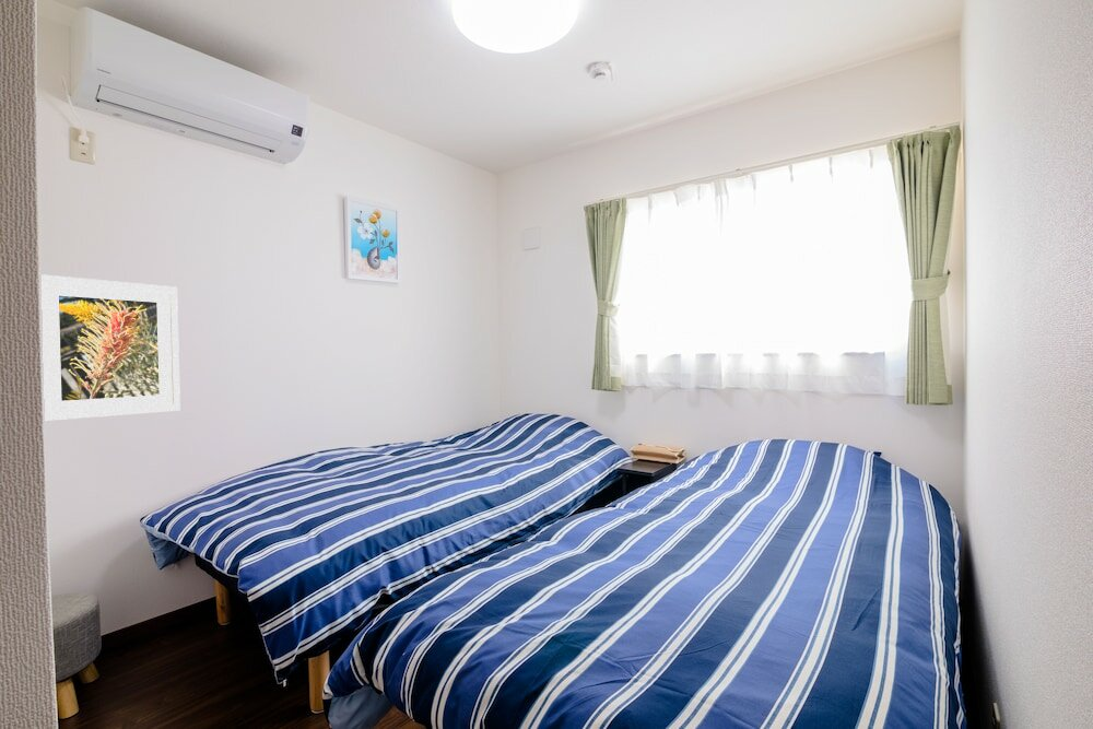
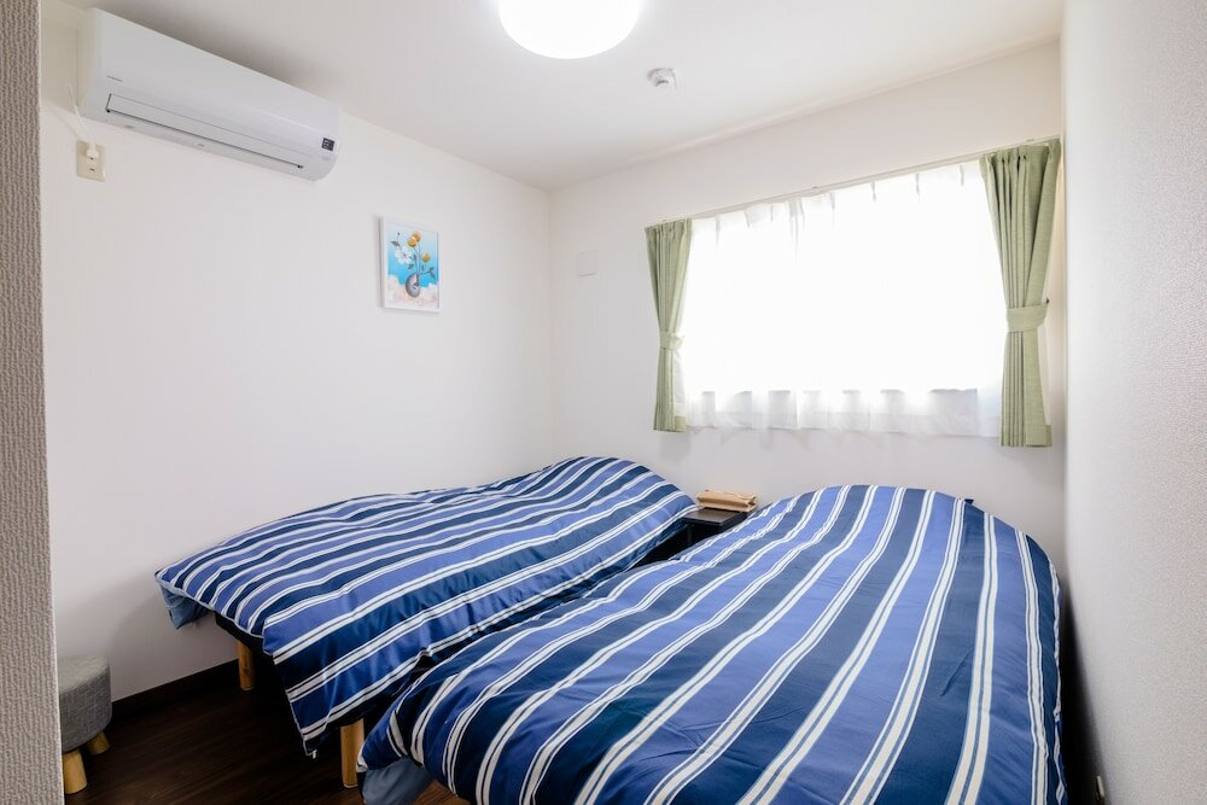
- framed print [40,273,181,423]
